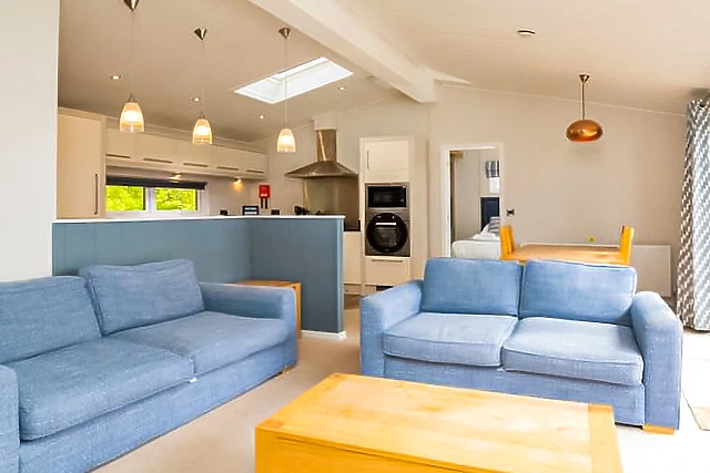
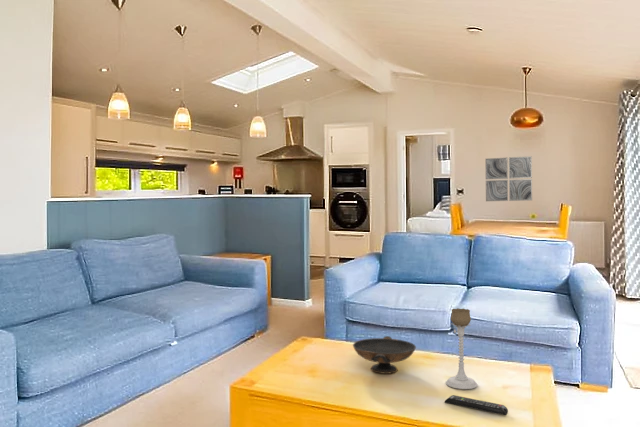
+ decorative bowl [352,335,417,375]
+ remote control [444,394,509,416]
+ wall art [484,155,533,202]
+ candle holder [445,307,479,390]
